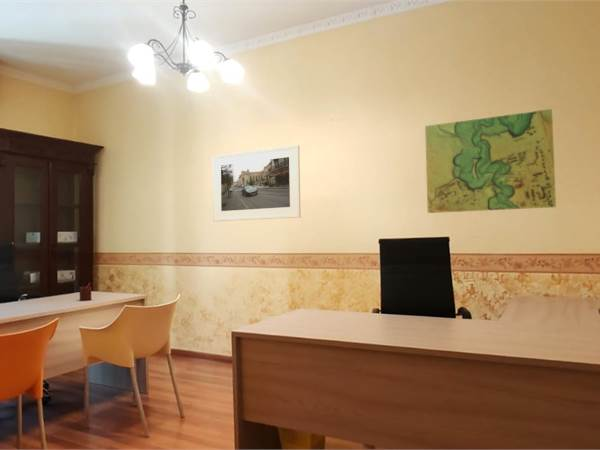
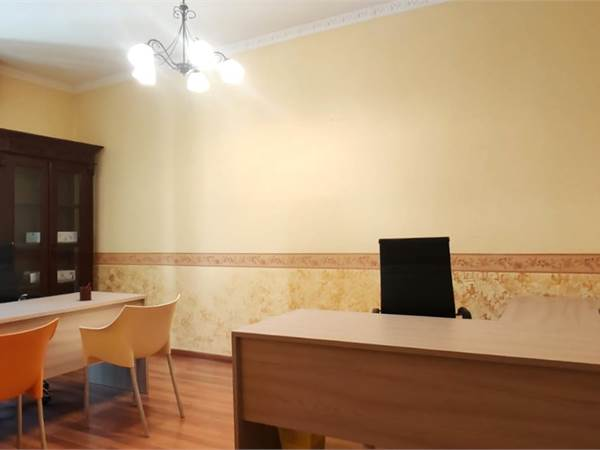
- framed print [212,144,302,222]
- map [424,108,557,214]
